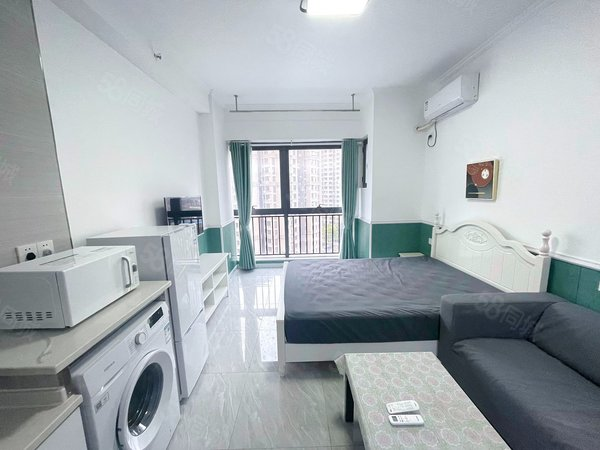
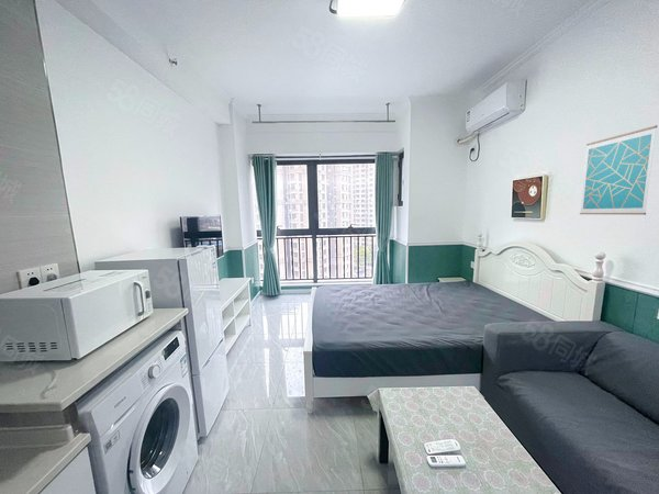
+ wall art [579,124,658,216]
